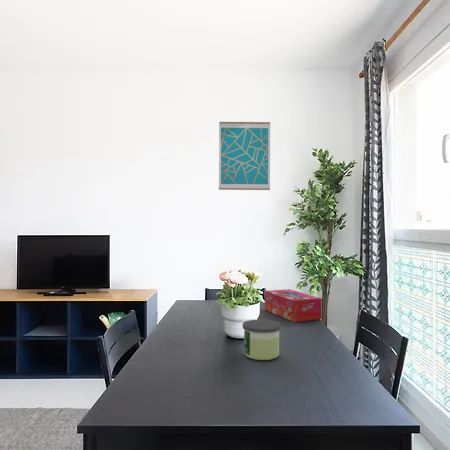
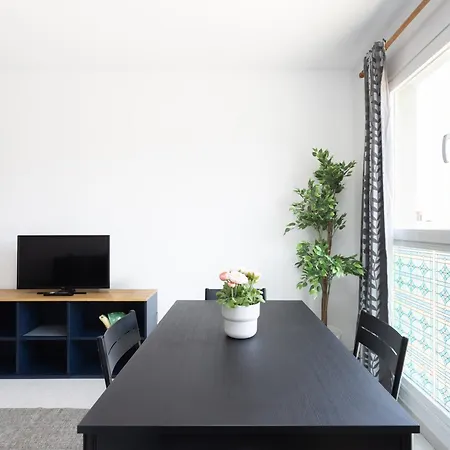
- candle [242,318,282,361]
- wall art [218,121,271,191]
- tissue box [264,288,322,323]
